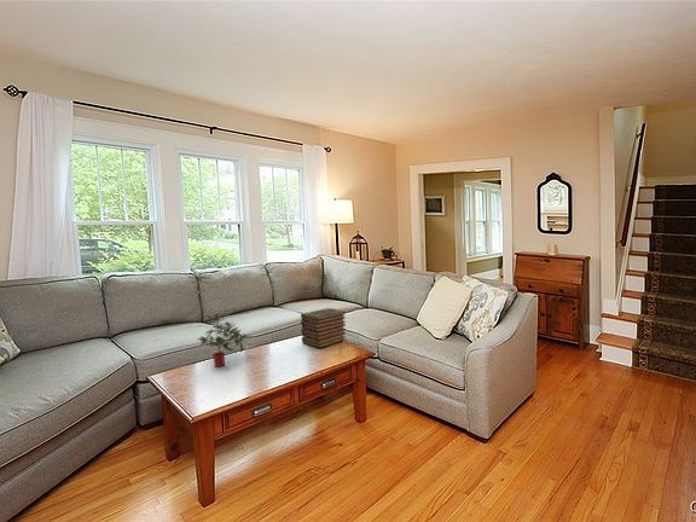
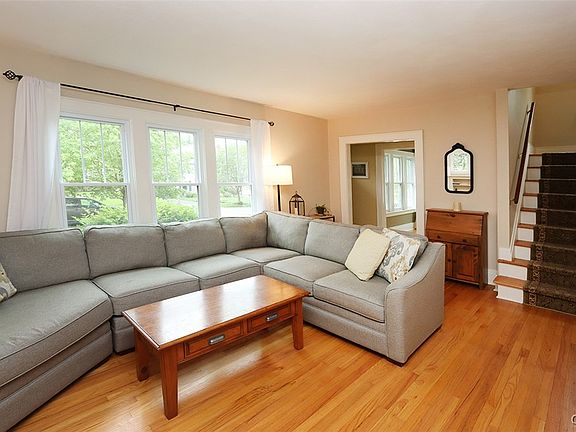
- potted plant [197,312,254,367]
- book stack [300,307,347,349]
